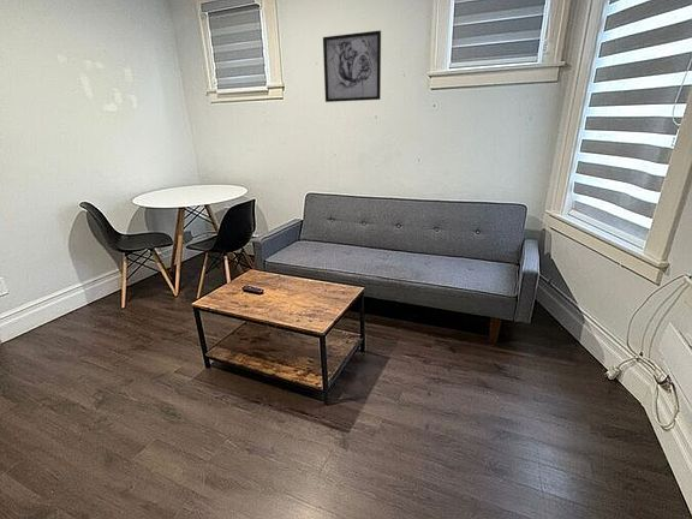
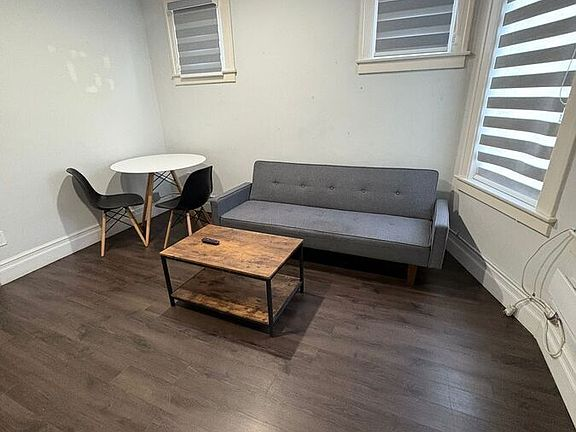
- wall art [322,29,382,103]
